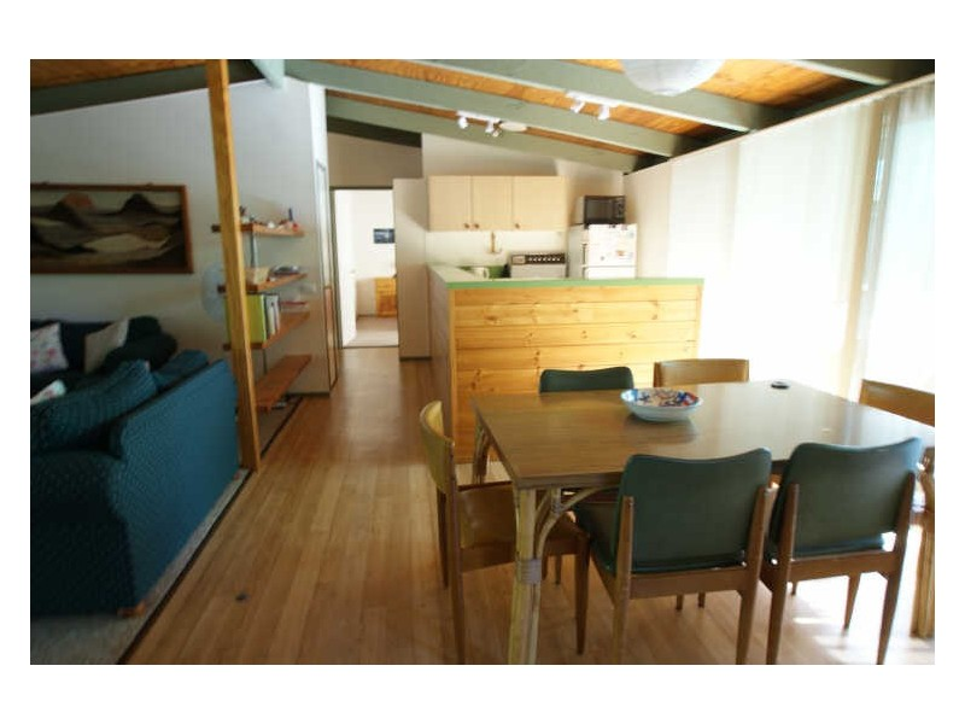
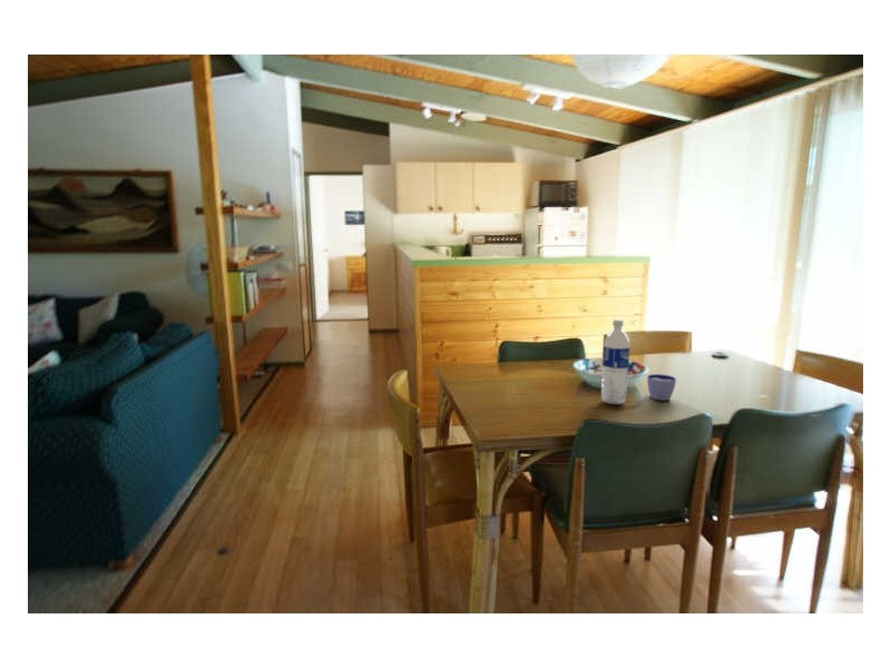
+ cup [646,373,677,402]
+ water bottle [600,318,630,405]
